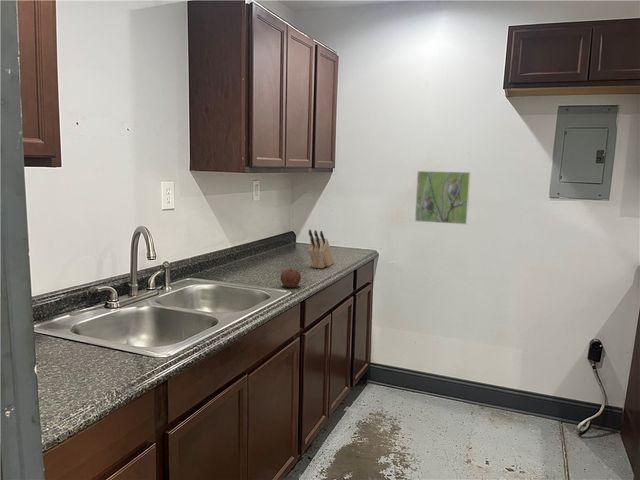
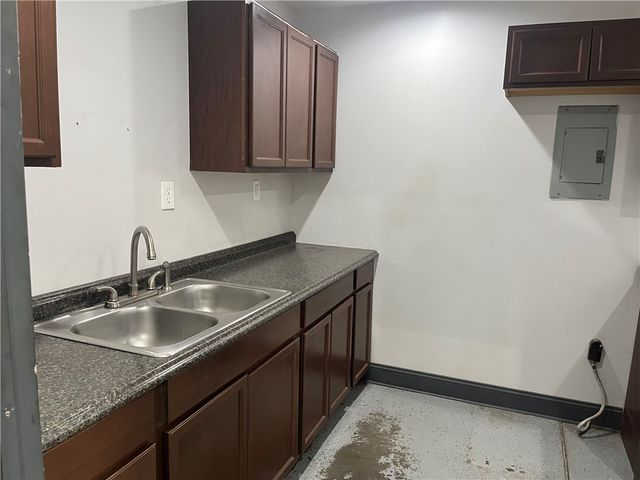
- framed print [414,170,471,226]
- knife block [307,229,336,269]
- apple [280,268,302,288]
